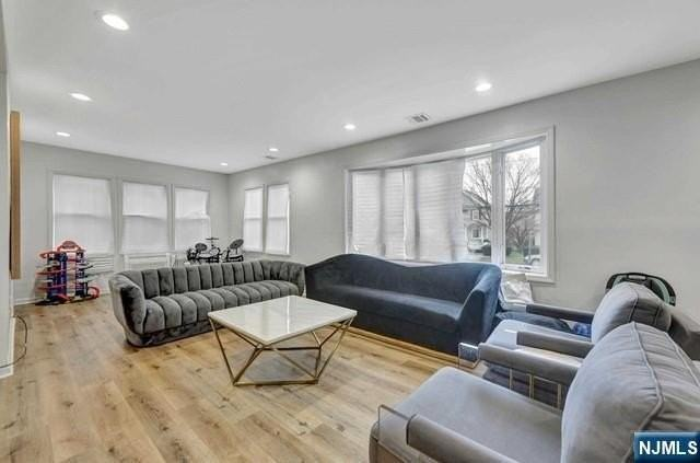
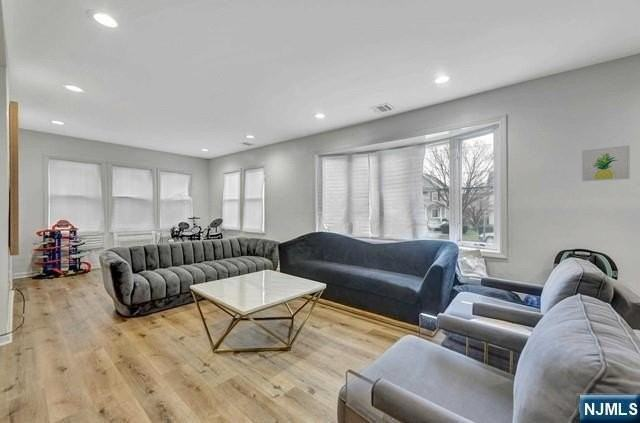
+ wall art [581,144,631,183]
